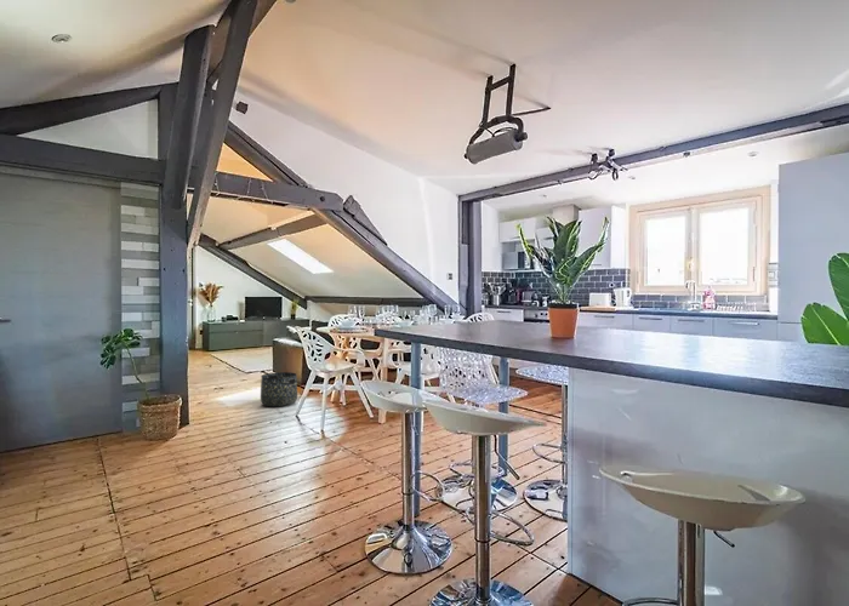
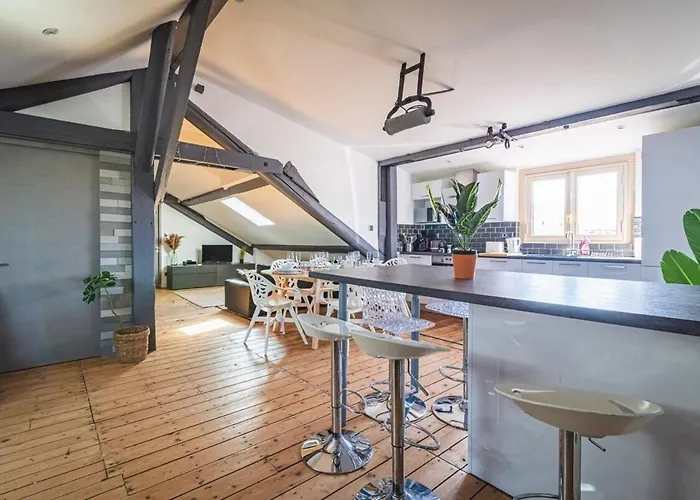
- basket [260,371,298,407]
